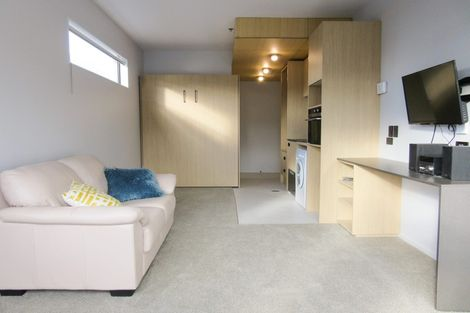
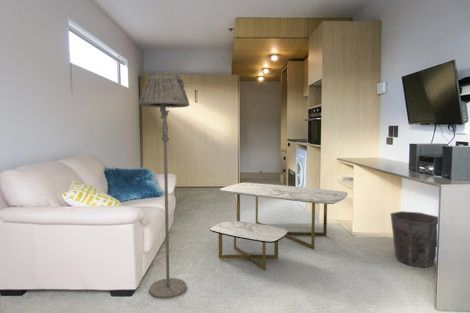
+ waste bin [390,210,439,269]
+ floor lamp [138,71,190,300]
+ coffee table [209,182,349,271]
